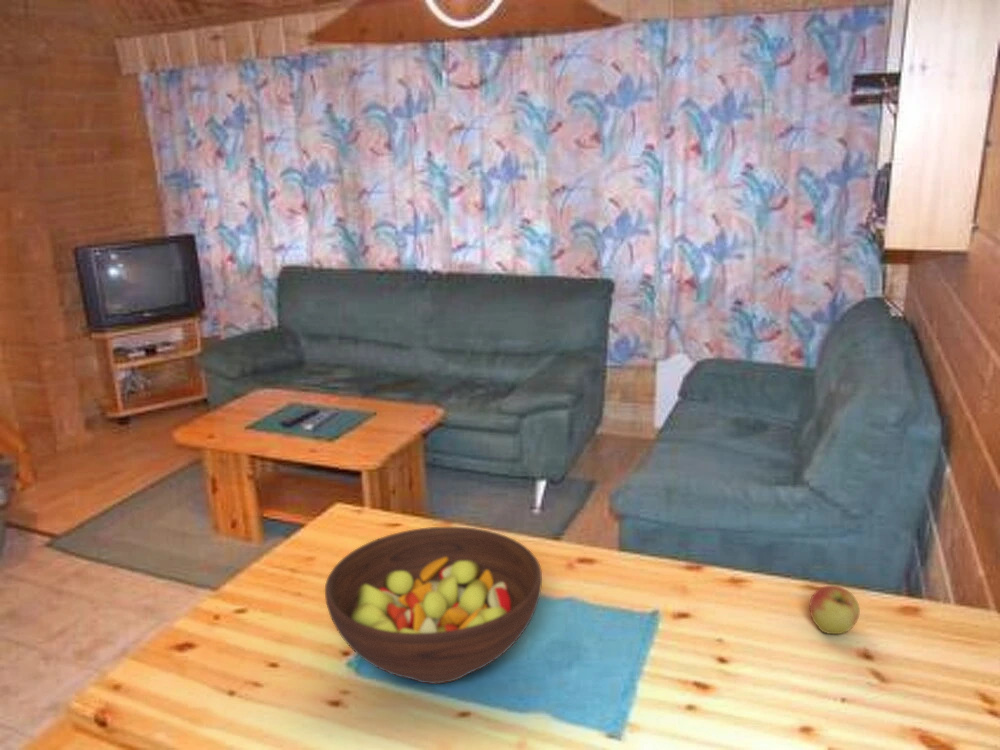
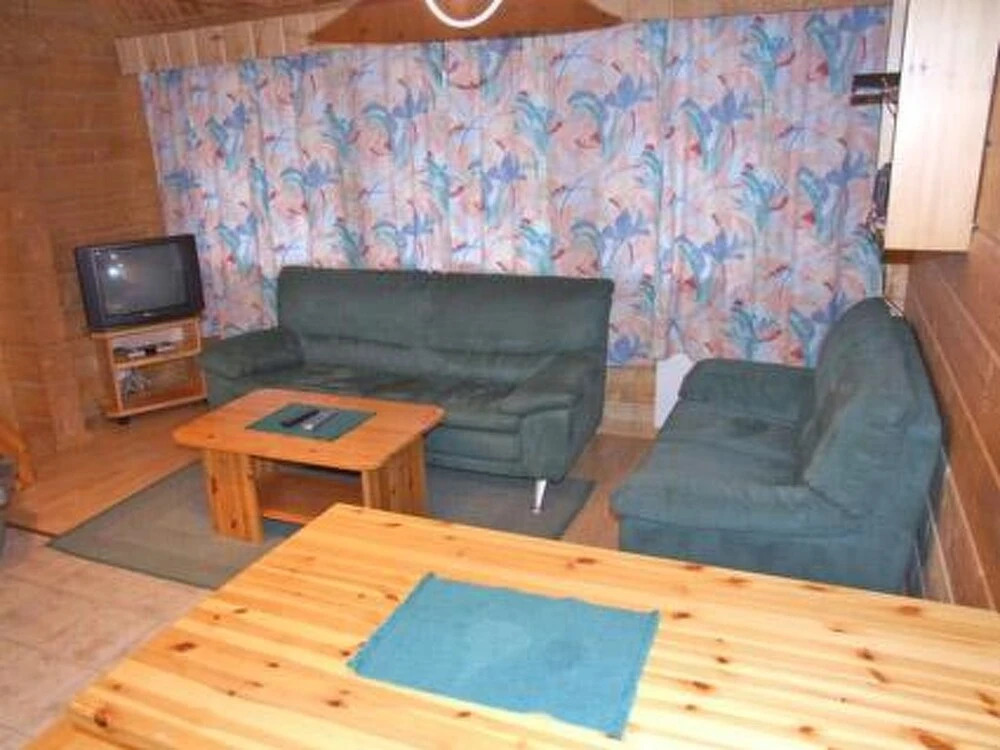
- fruit bowl [324,526,543,685]
- apple [808,585,861,635]
